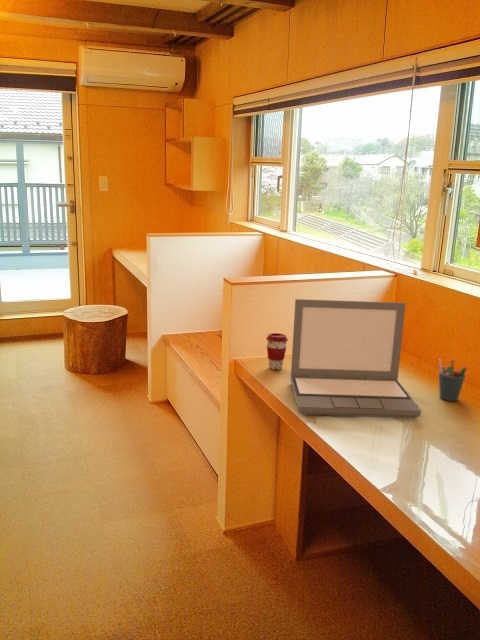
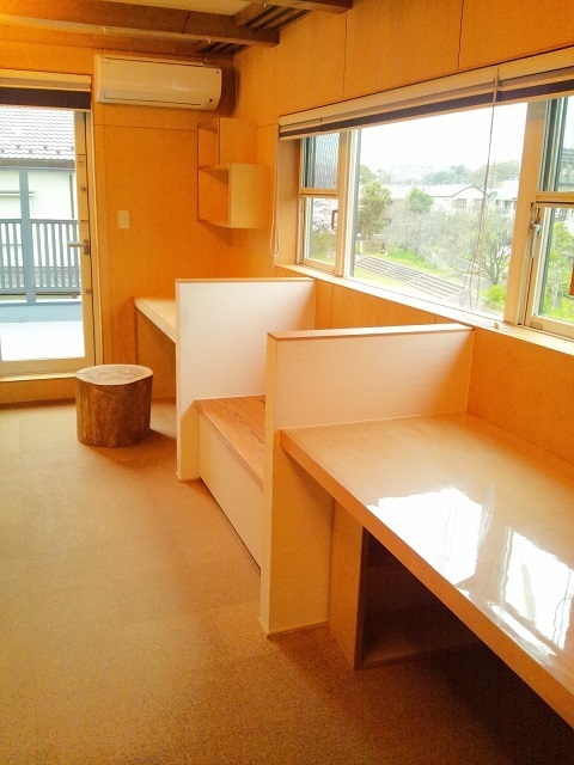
- pen holder [438,358,468,402]
- laptop [290,298,422,419]
- coffee cup [265,332,289,371]
